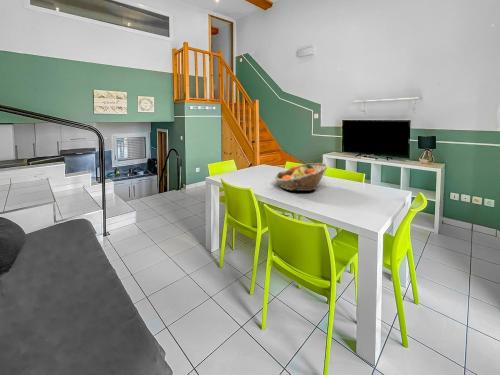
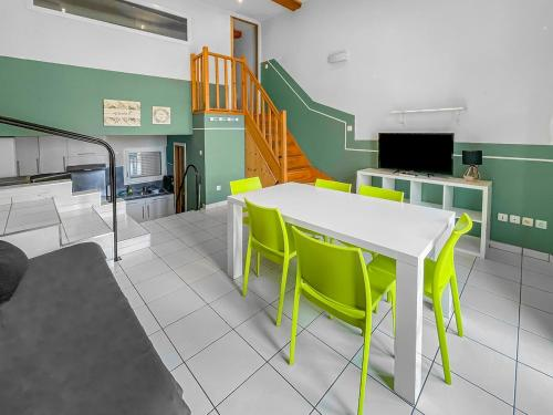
- fruit basket [274,162,329,192]
